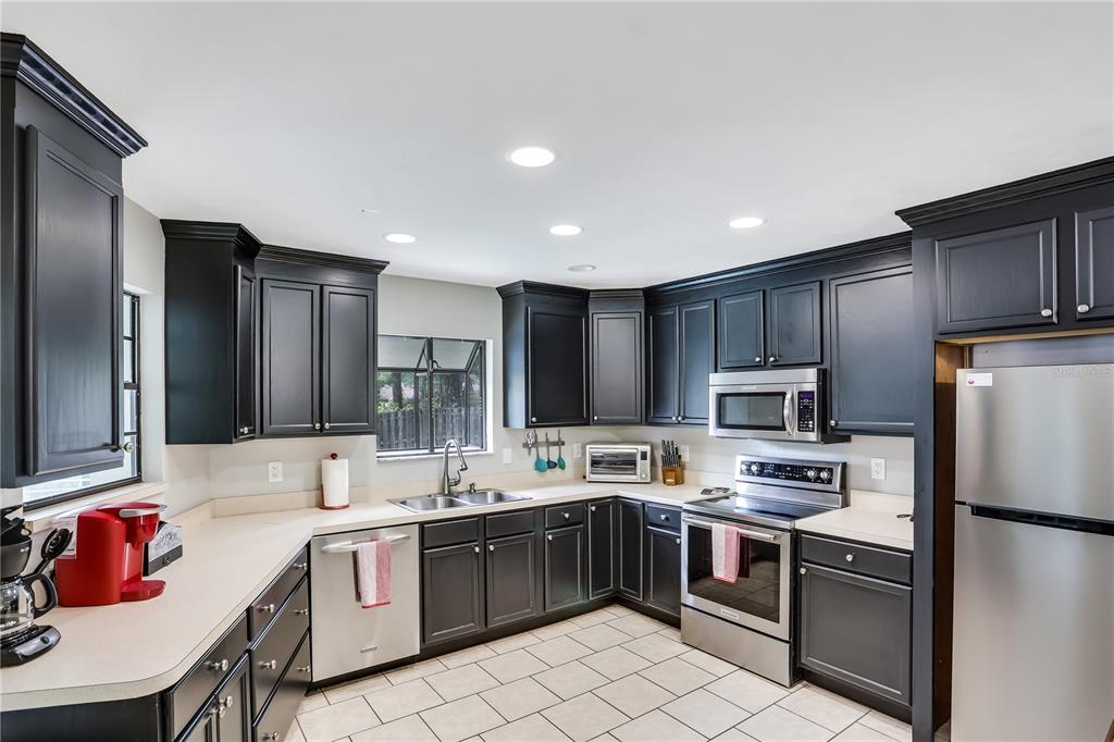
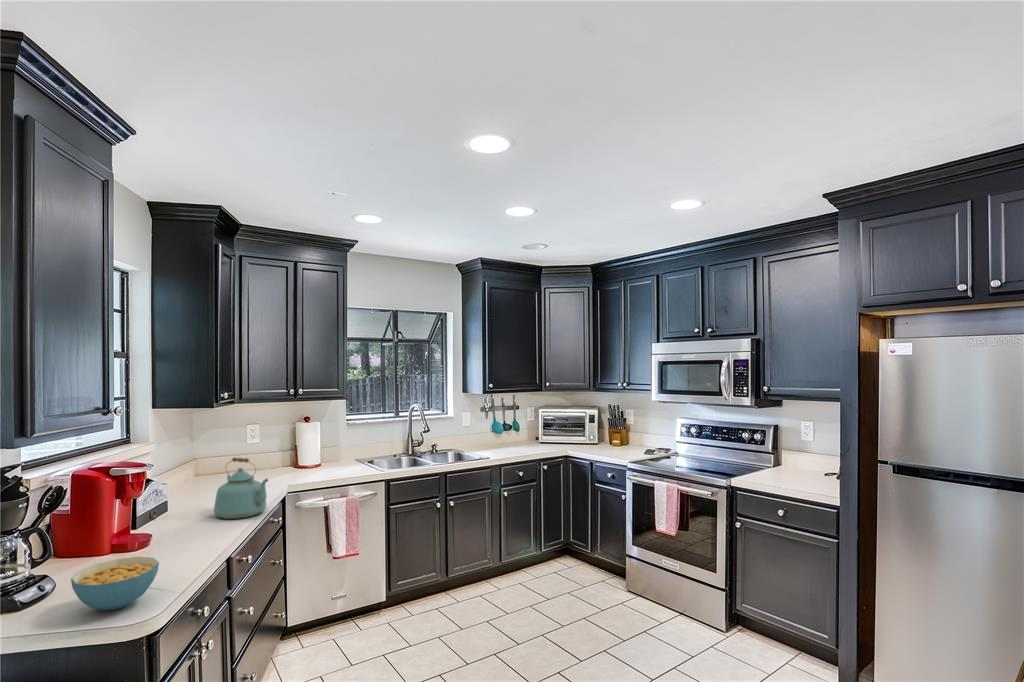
+ cereal bowl [70,556,160,611]
+ kettle [213,456,269,520]
